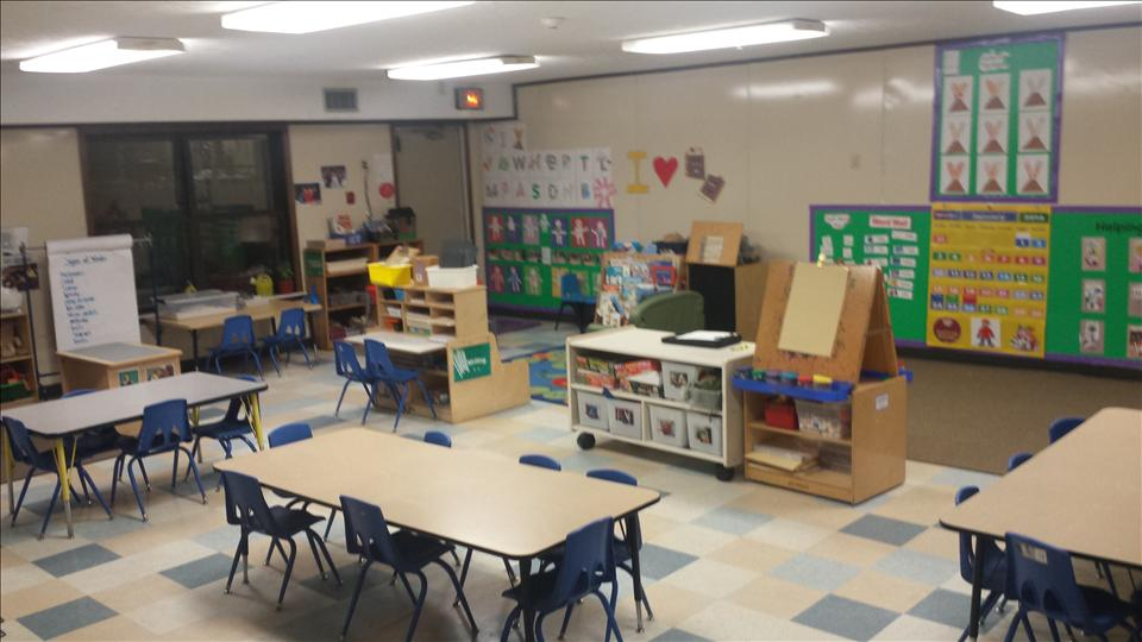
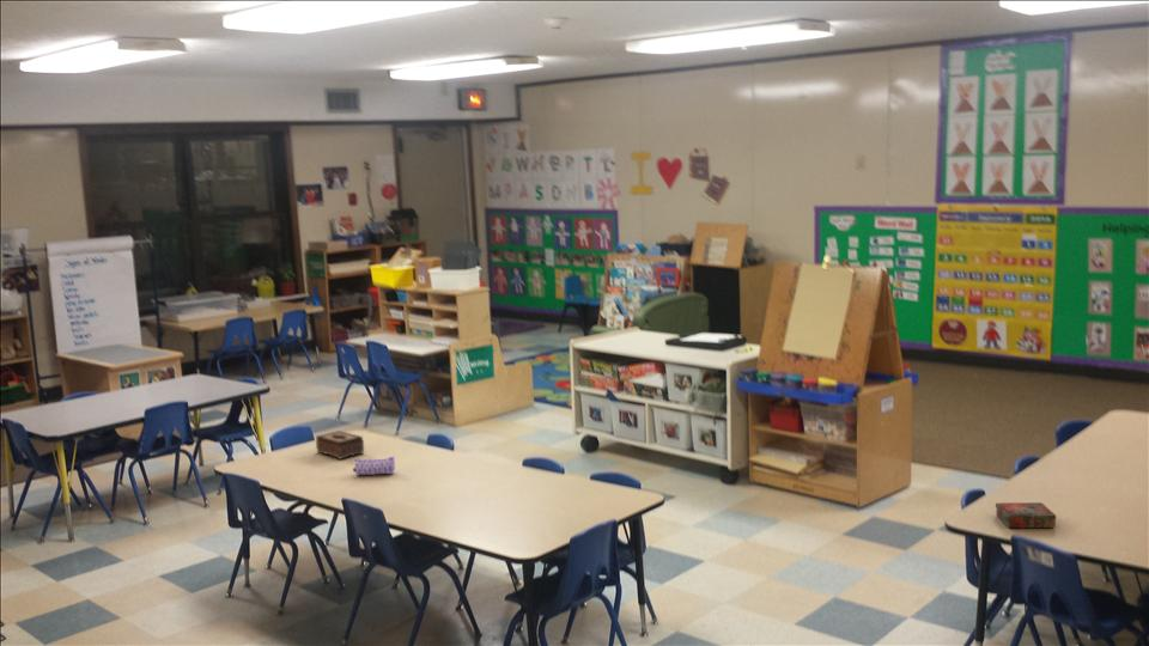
+ tissue box [315,429,365,461]
+ book [995,501,1057,529]
+ pencil case [352,455,396,476]
